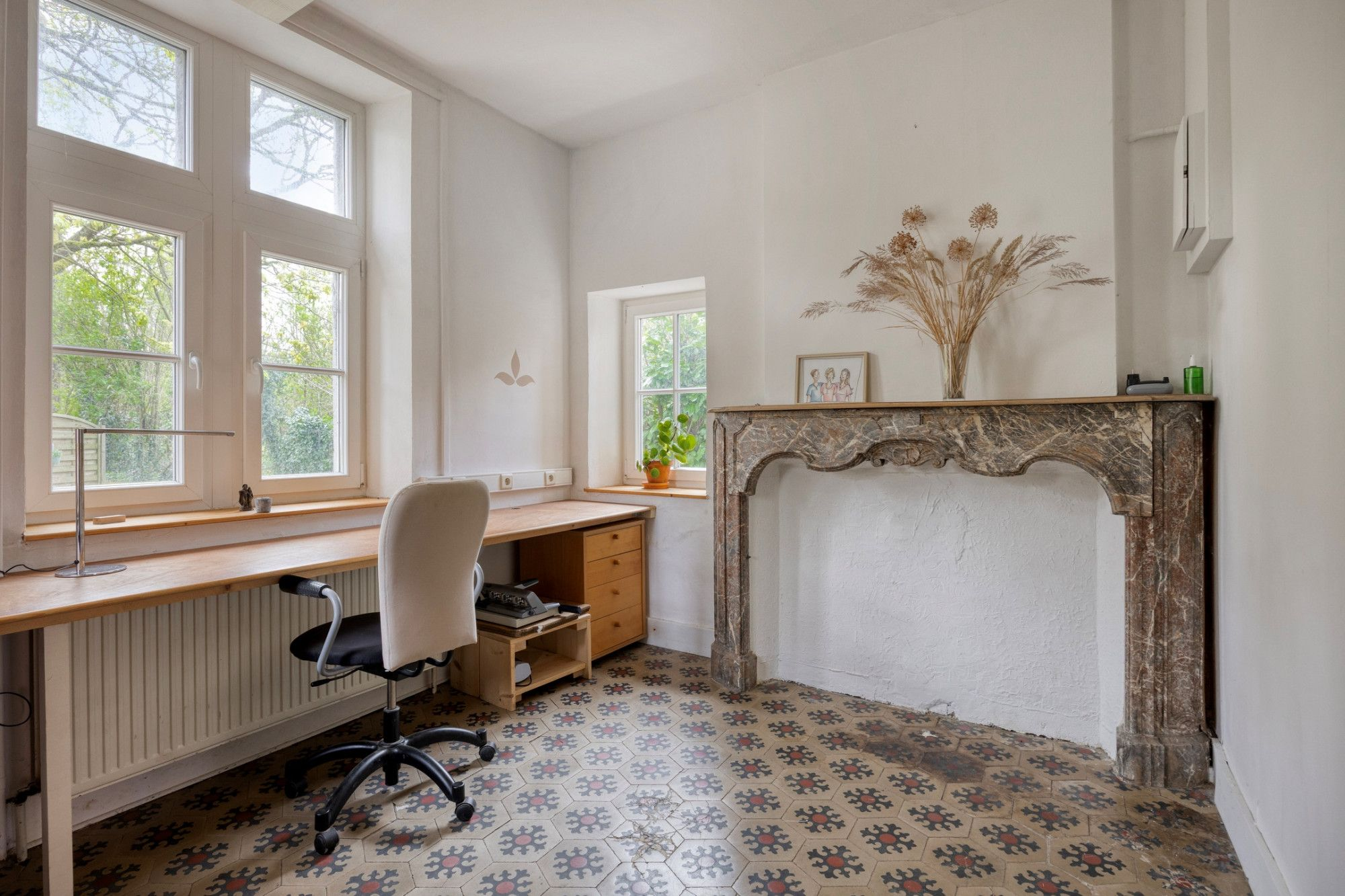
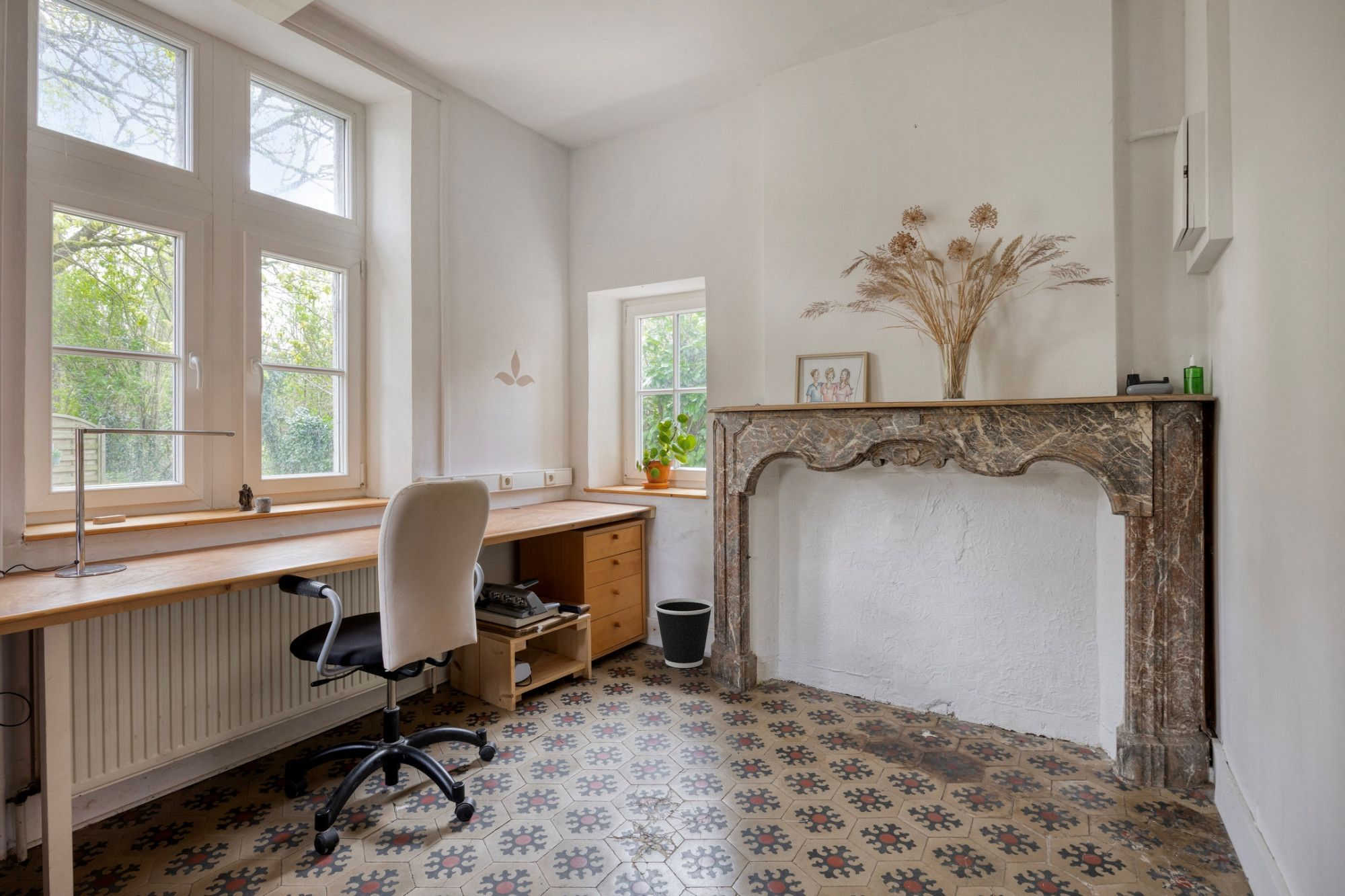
+ wastebasket [654,598,714,669]
